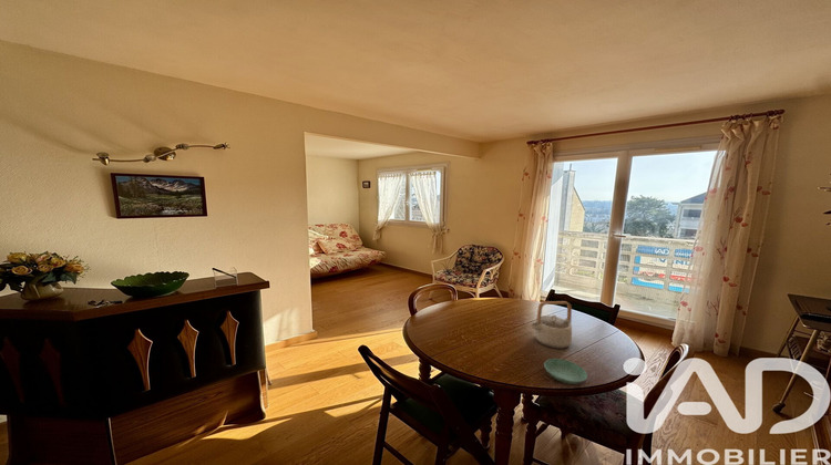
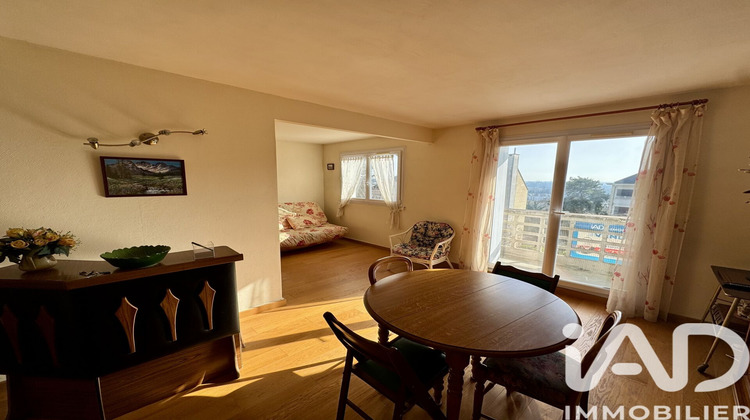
- saucer [543,358,588,385]
- teapot [529,300,573,350]
